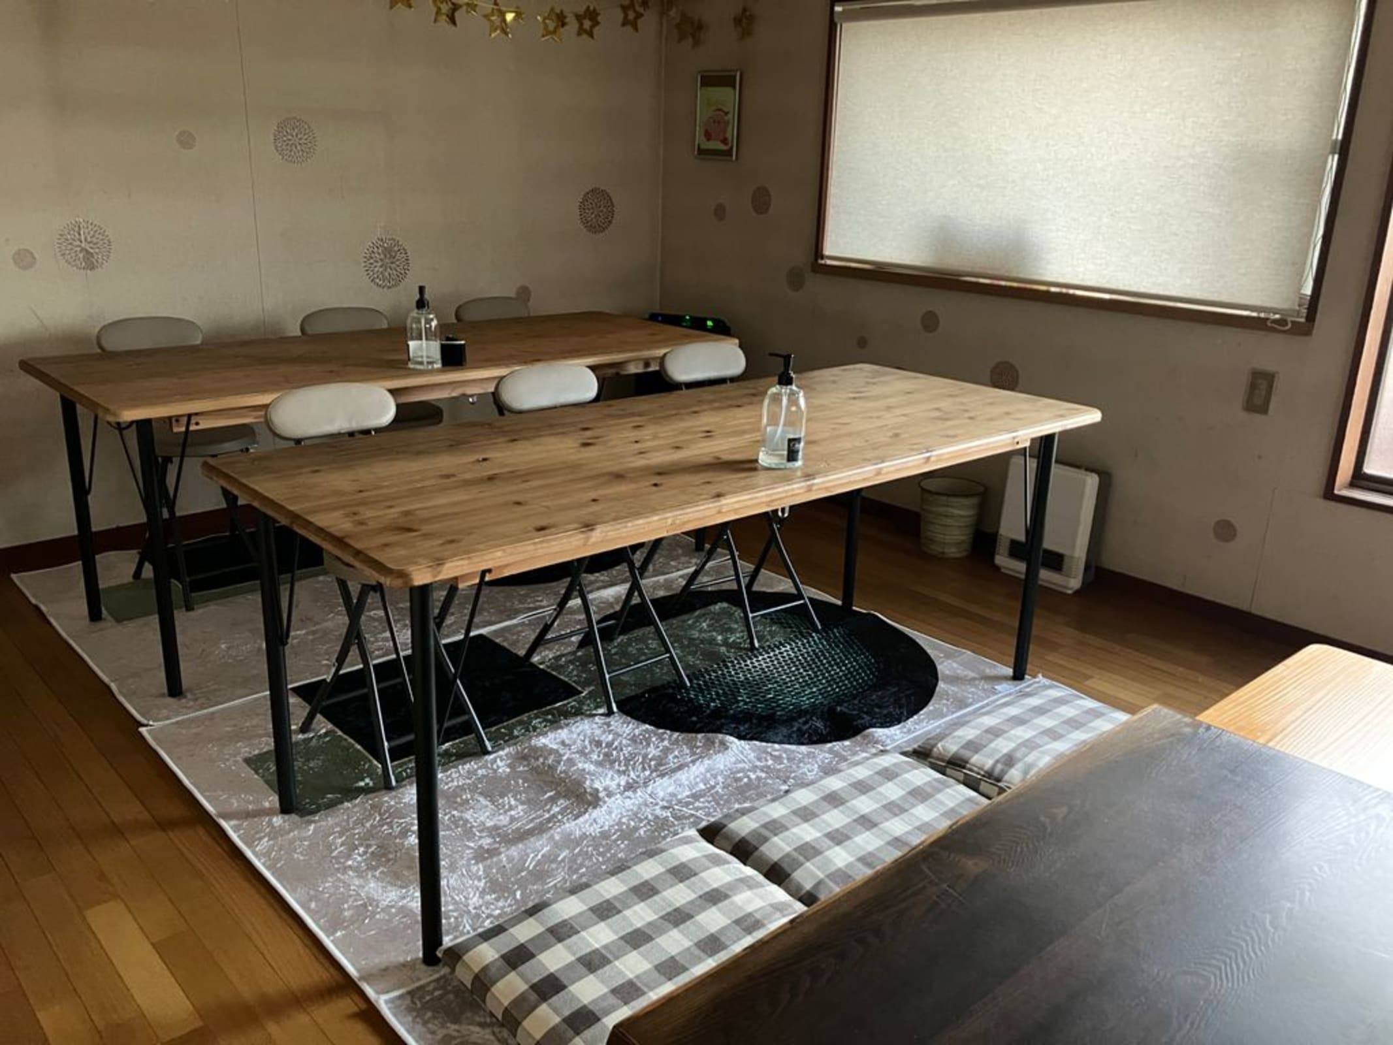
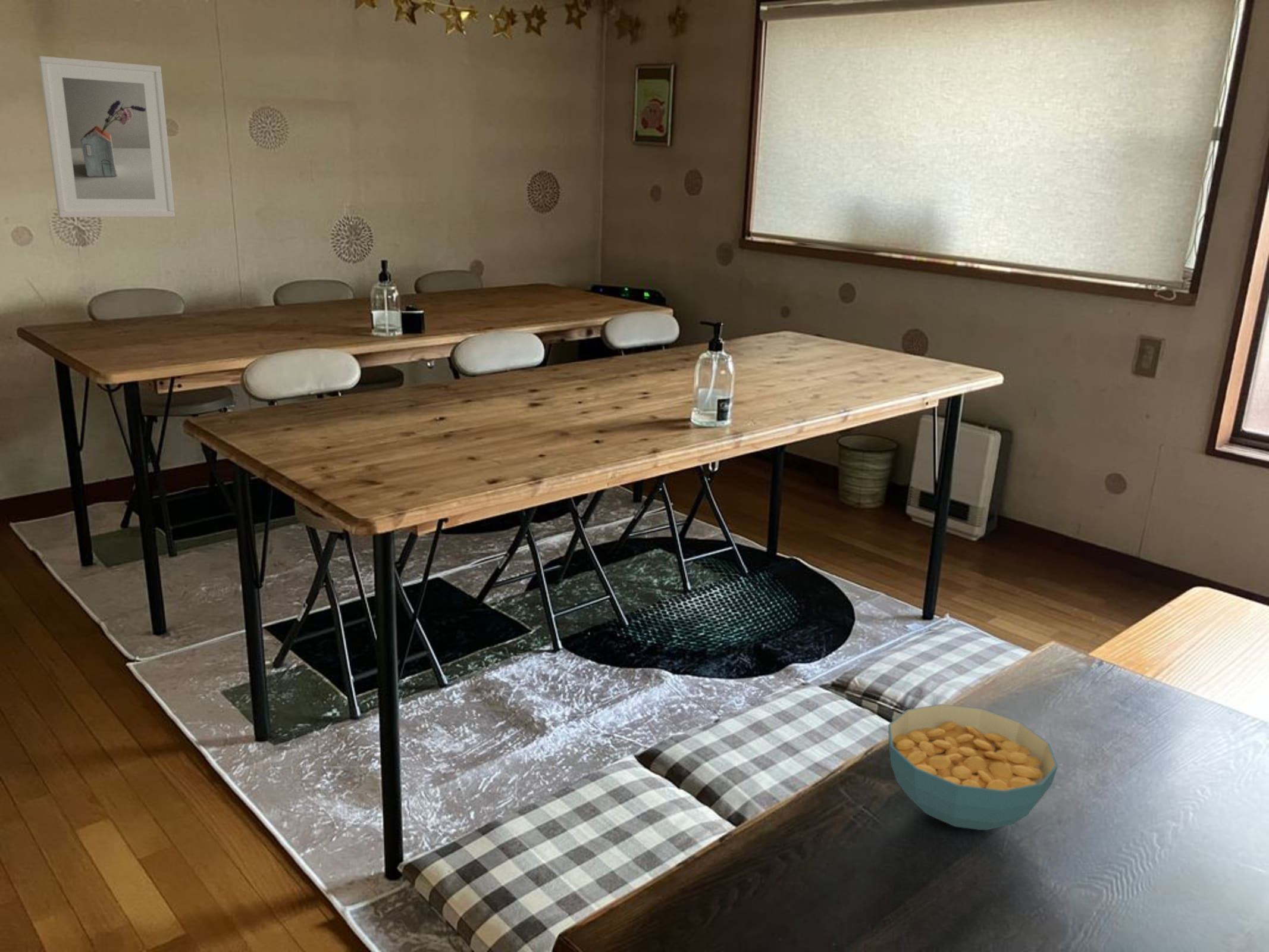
+ cereal bowl [888,703,1058,831]
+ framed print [37,55,176,218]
